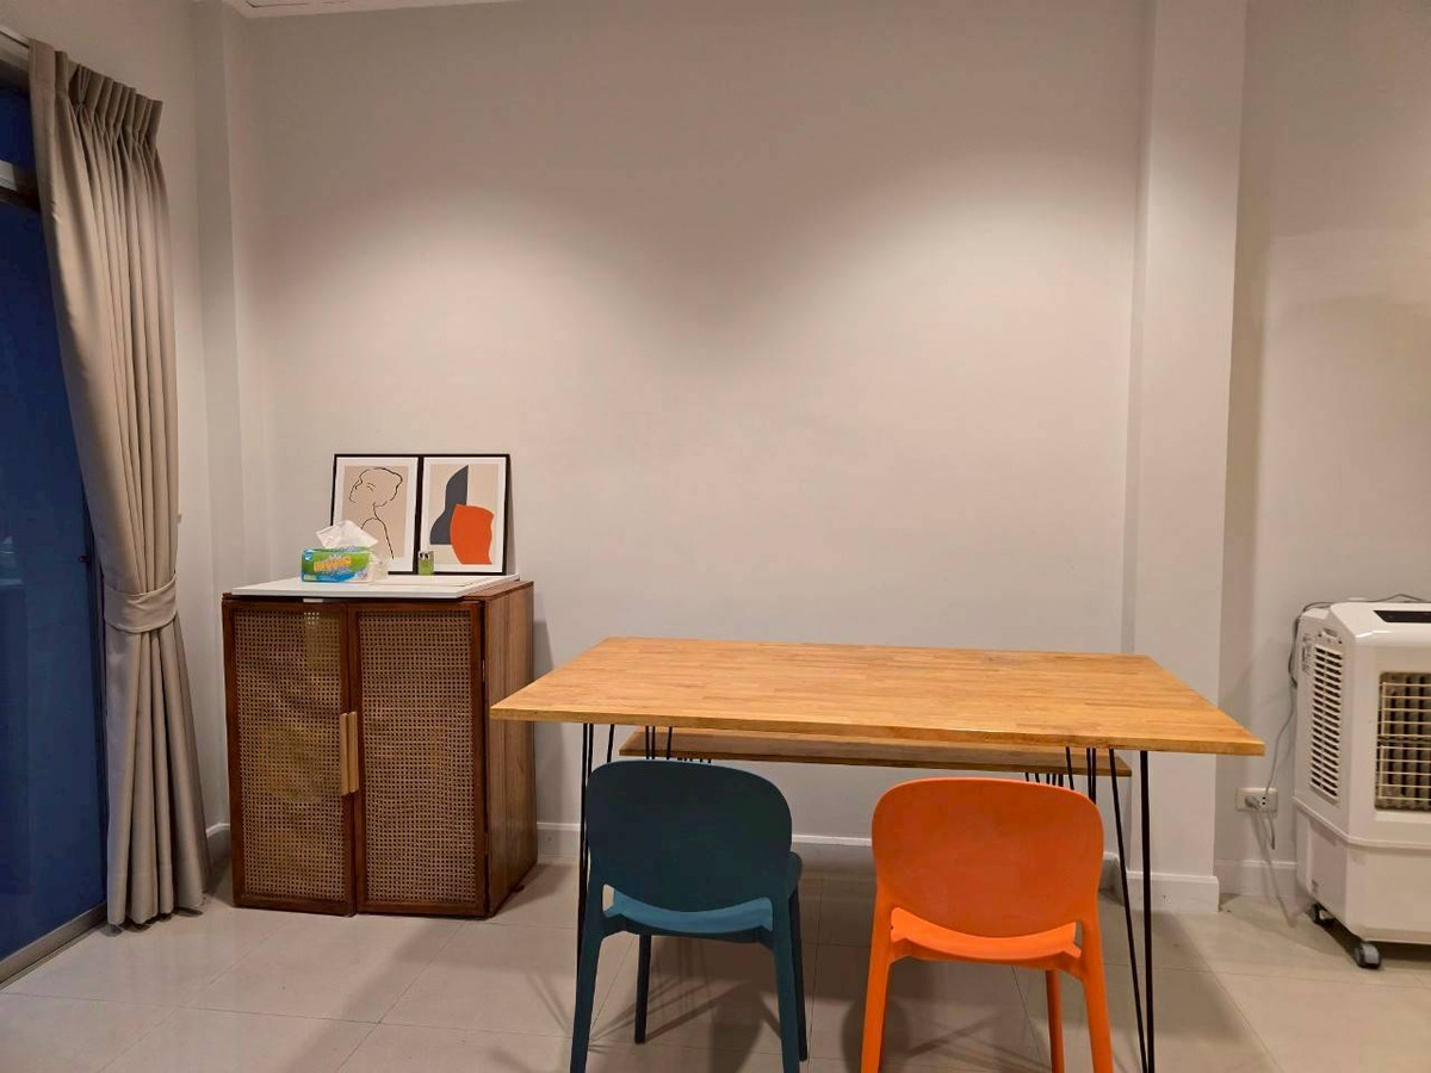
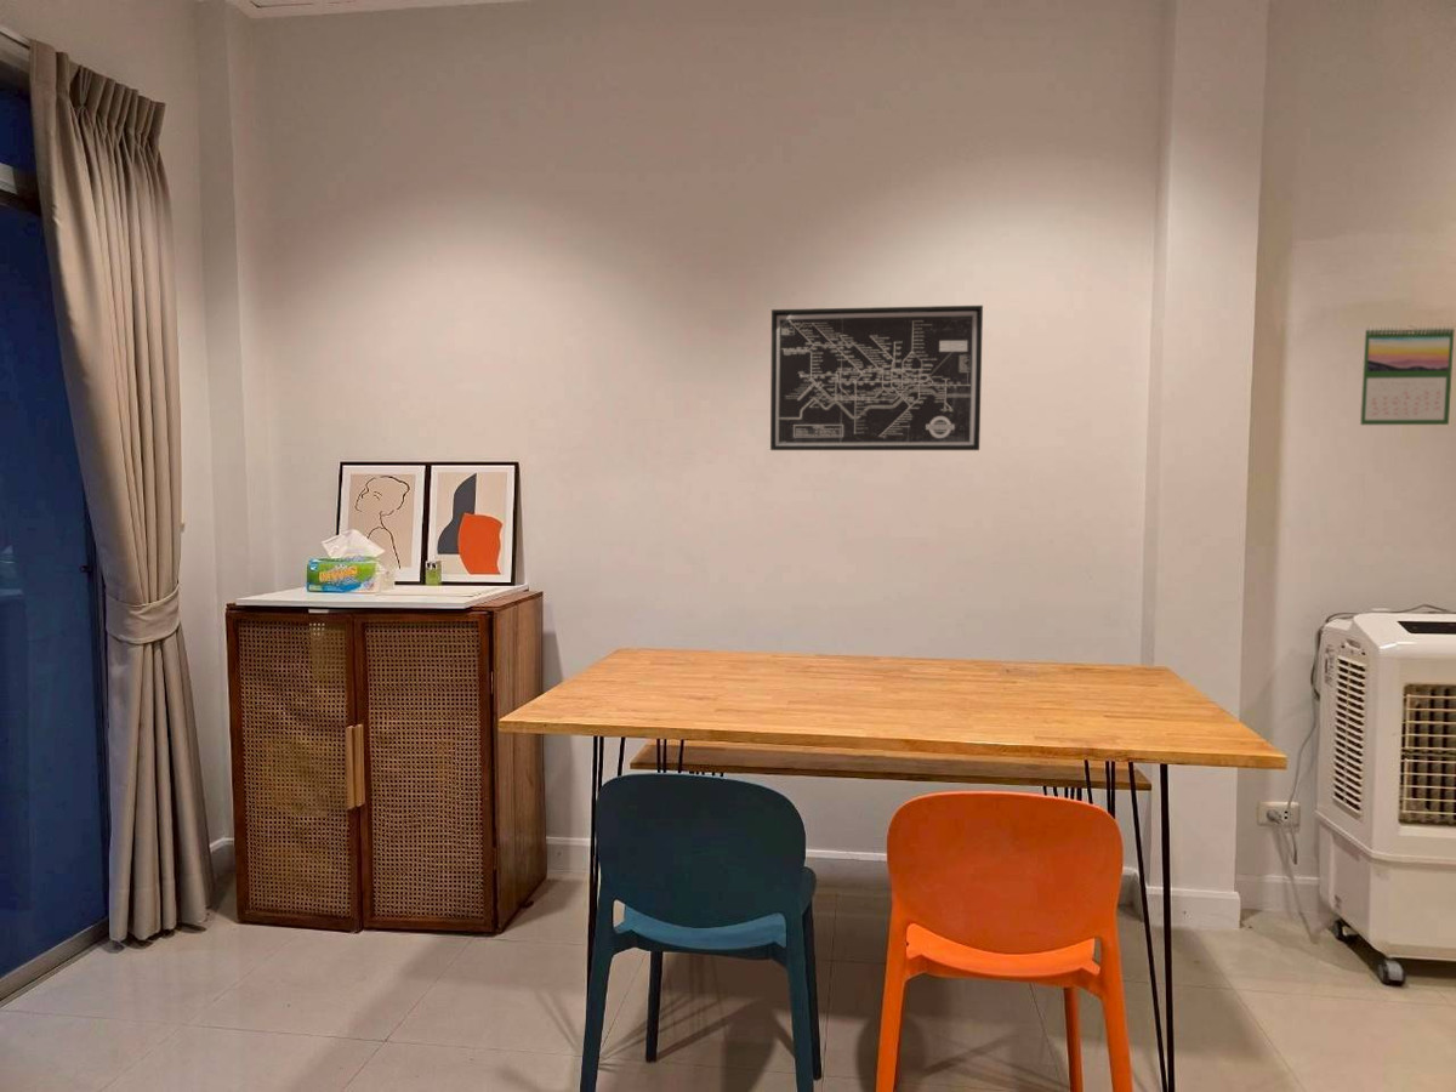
+ calendar [1359,324,1456,426]
+ wall art [769,305,984,451]
